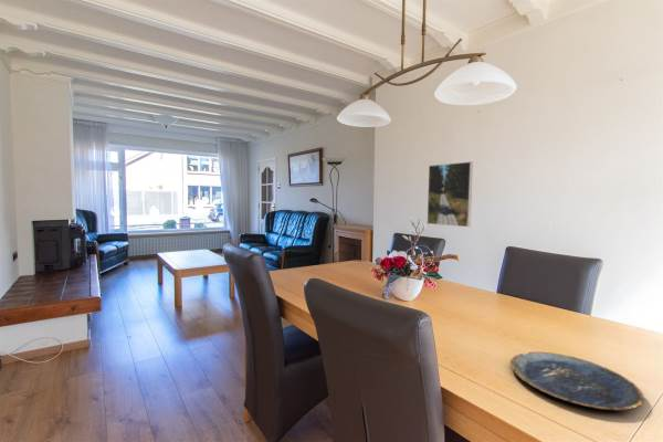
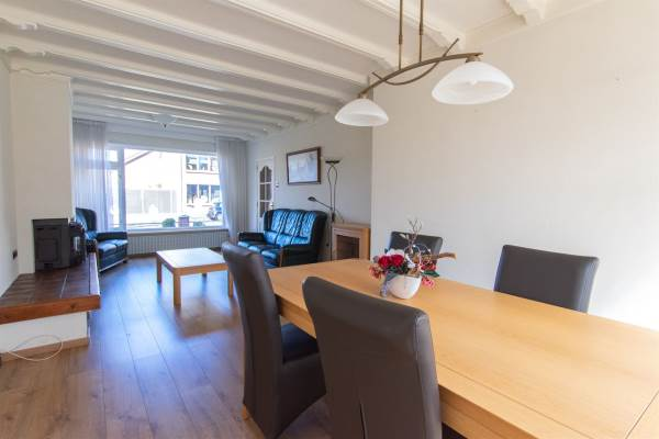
- plate [509,351,645,412]
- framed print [427,160,474,228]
